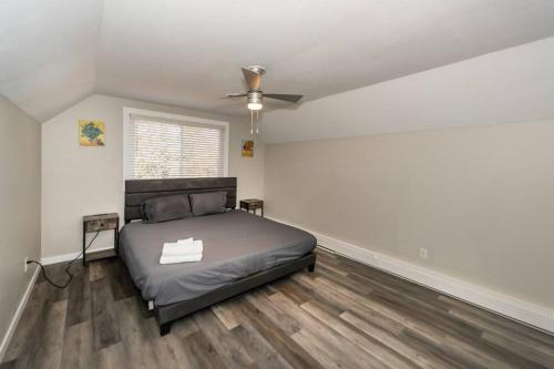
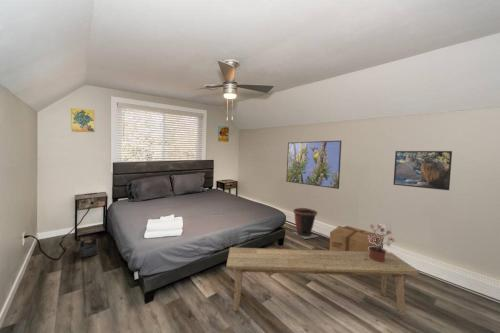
+ cardboard box [328,225,385,252]
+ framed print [392,150,453,191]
+ waste bin [291,207,320,240]
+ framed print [285,140,342,190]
+ storage bin [78,237,99,258]
+ bench [225,246,421,317]
+ potted plant [366,223,396,262]
